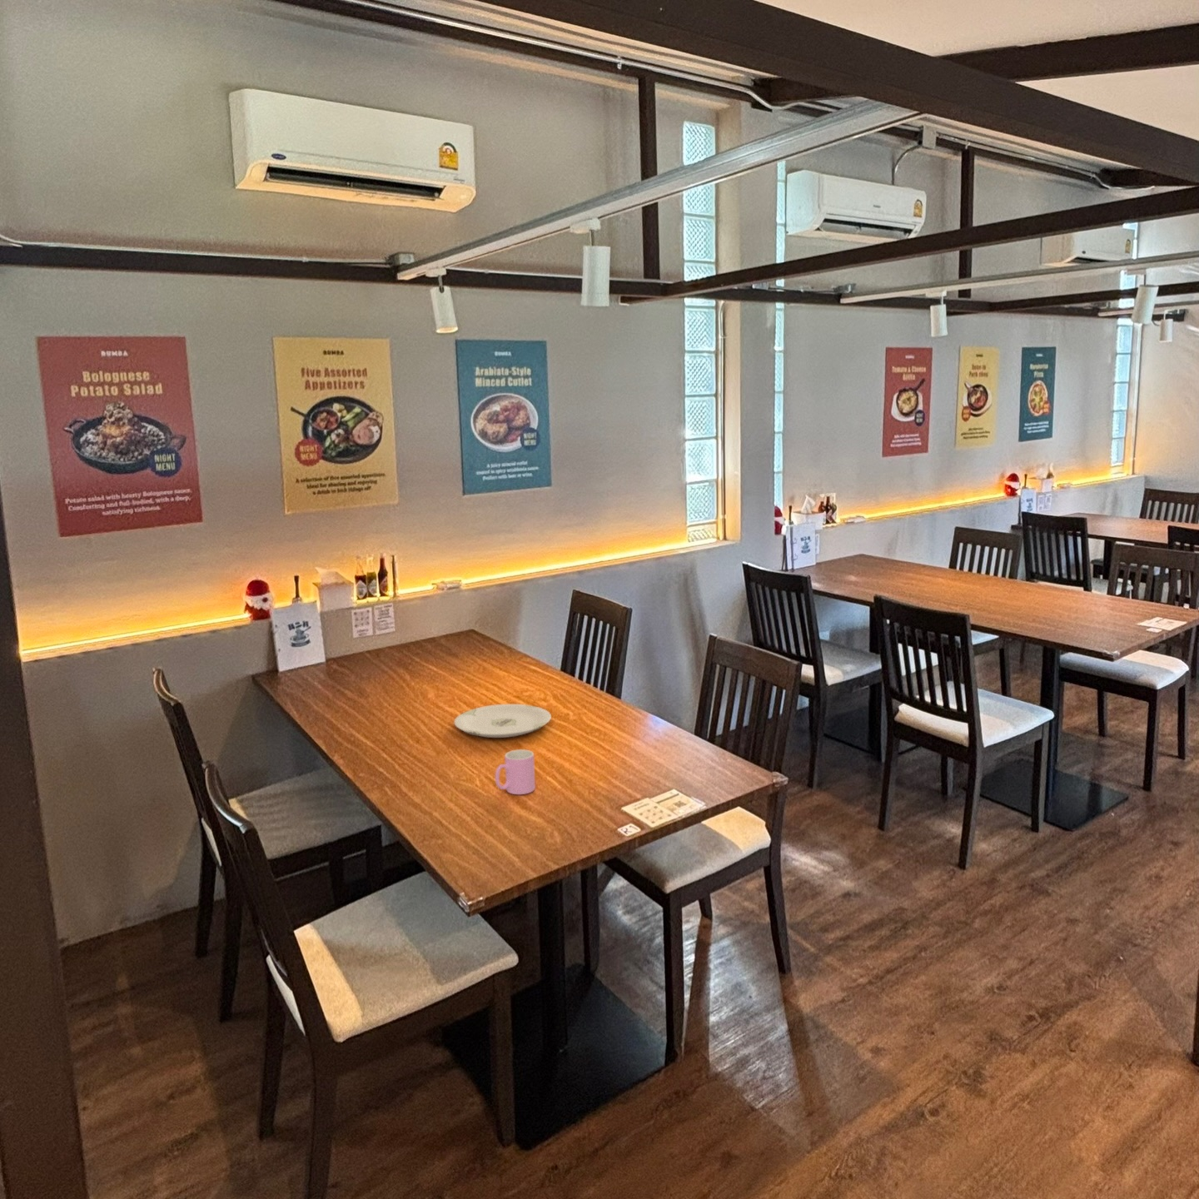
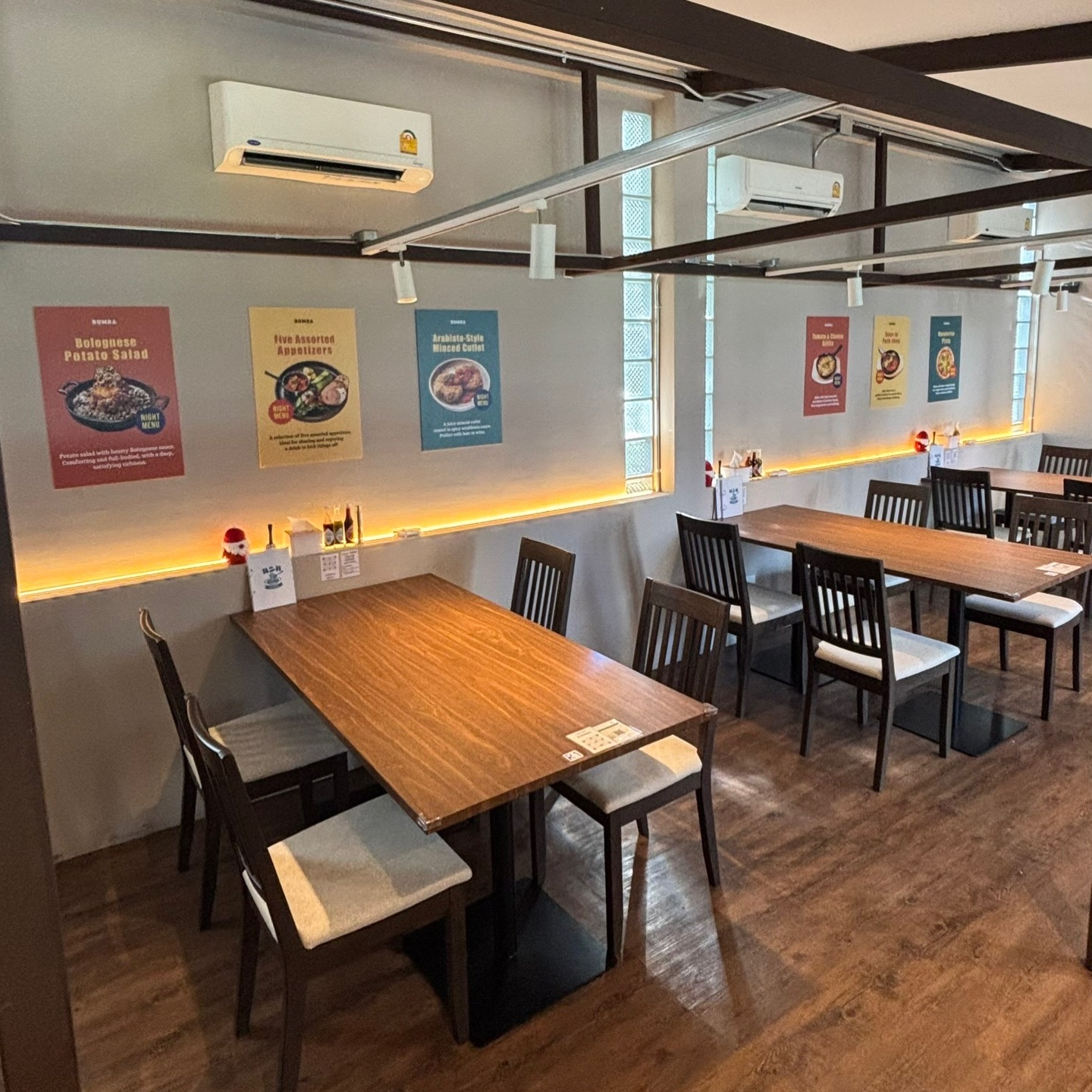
- cup [494,749,536,795]
- plate [453,704,552,739]
